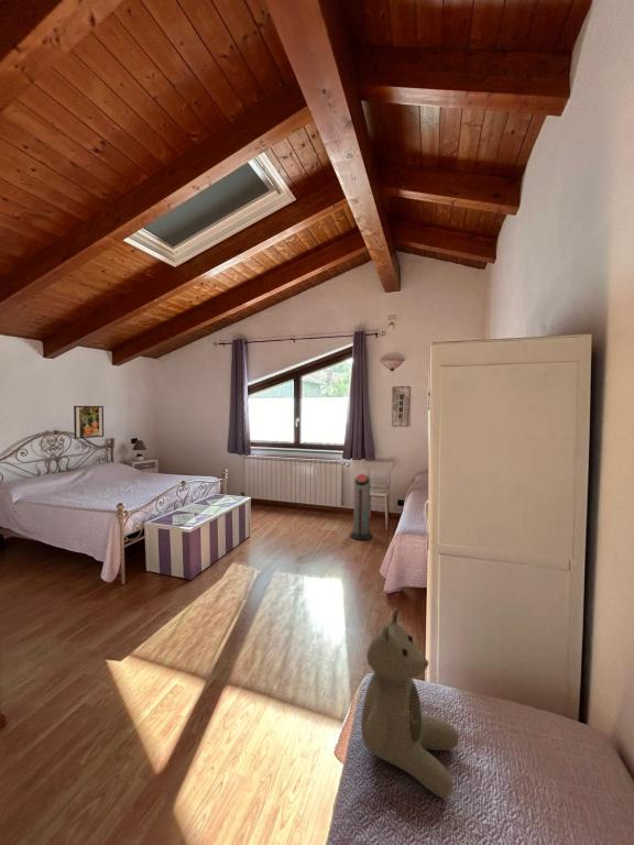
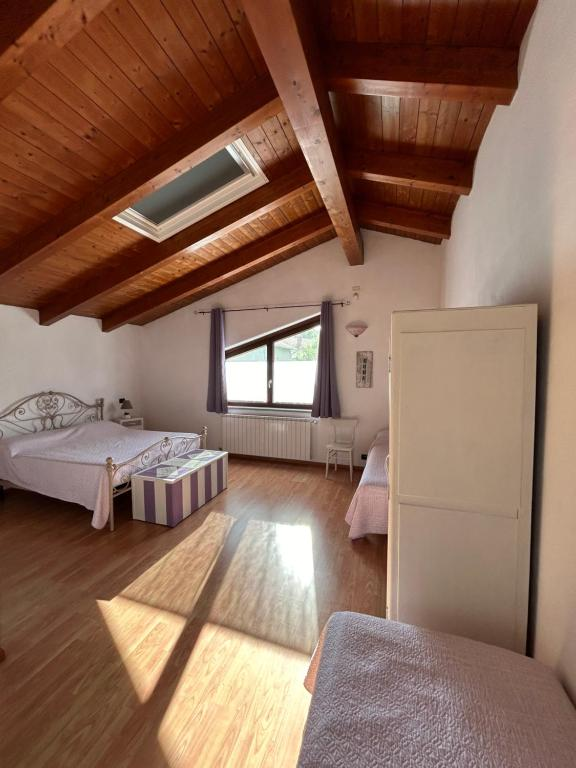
- teddy bear [360,606,460,799]
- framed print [73,405,105,440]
- air purifier [349,473,374,541]
